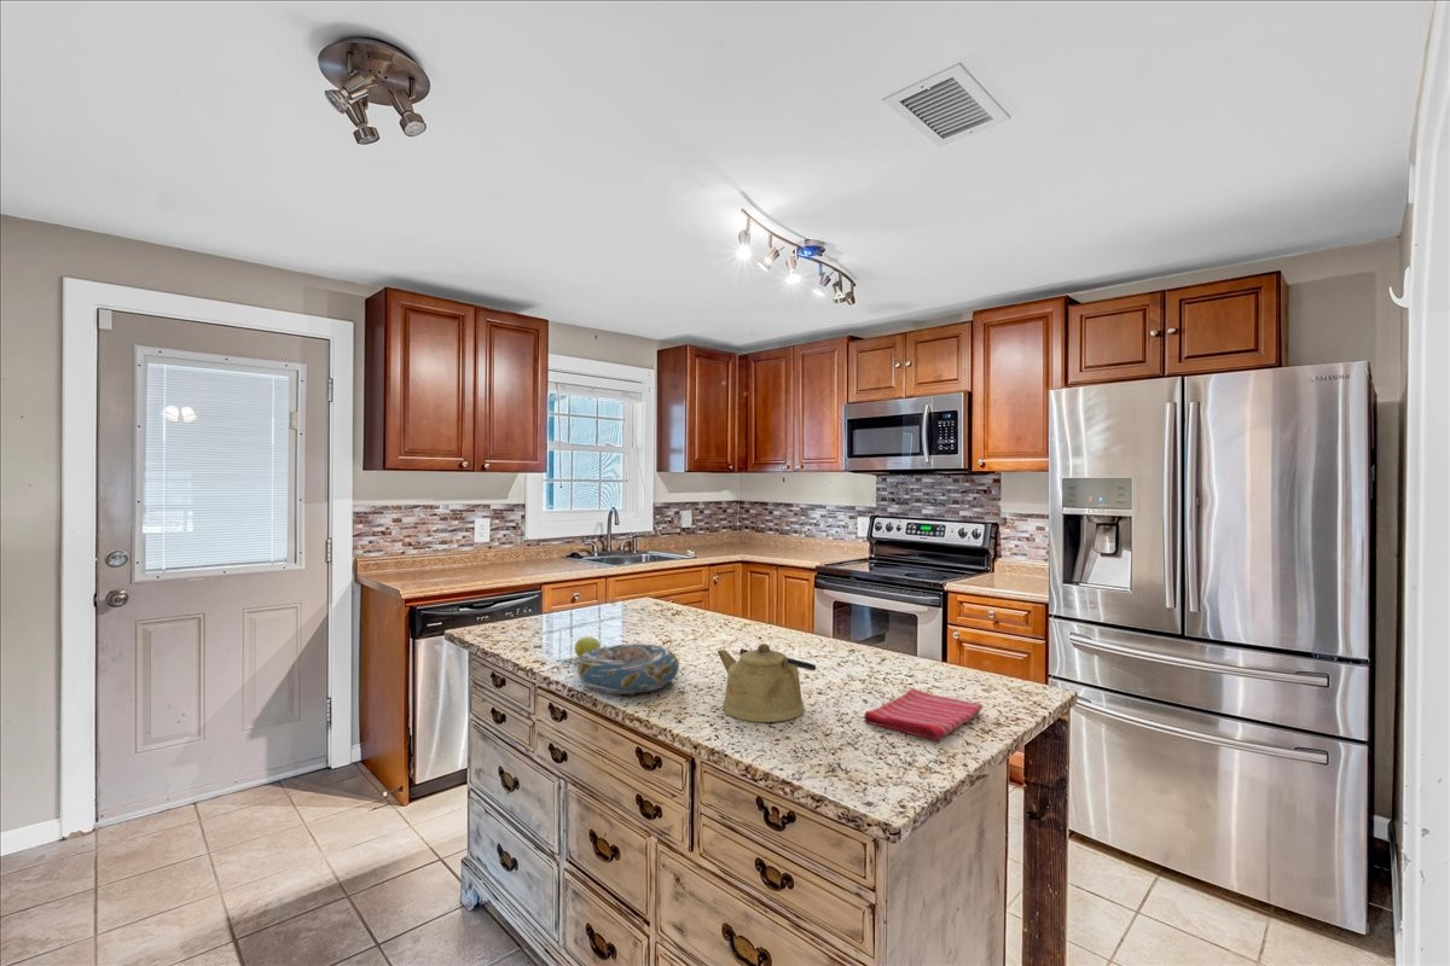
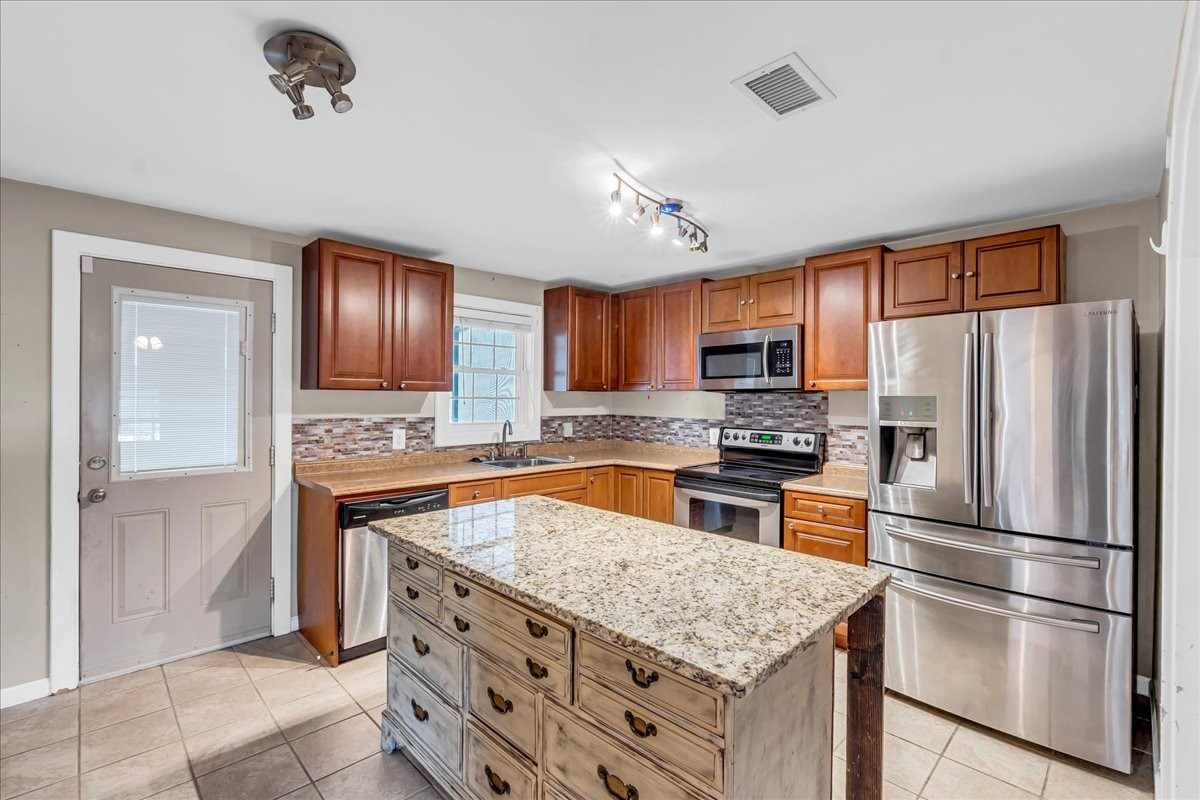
- kettle [717,642,817,723]
- dish towel [863,687,984,741]
- decorative bowl [576,641,682,696]
- fruit [573,635,602,659]
